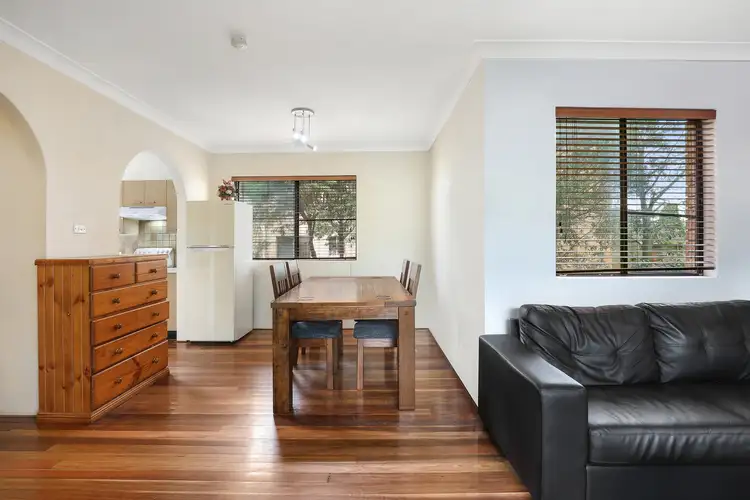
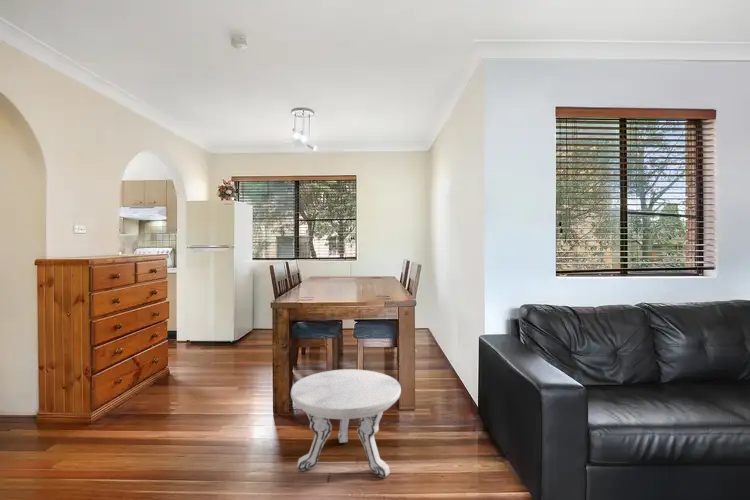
+ side table [290,368,402,478]
